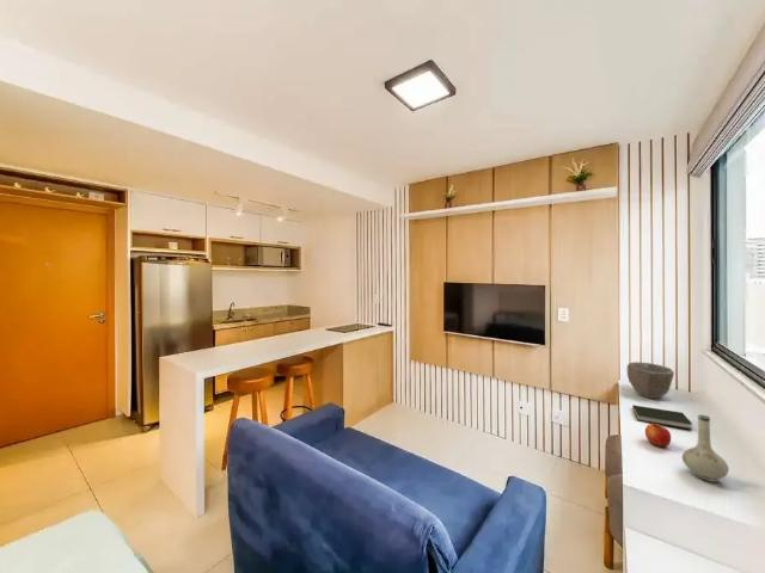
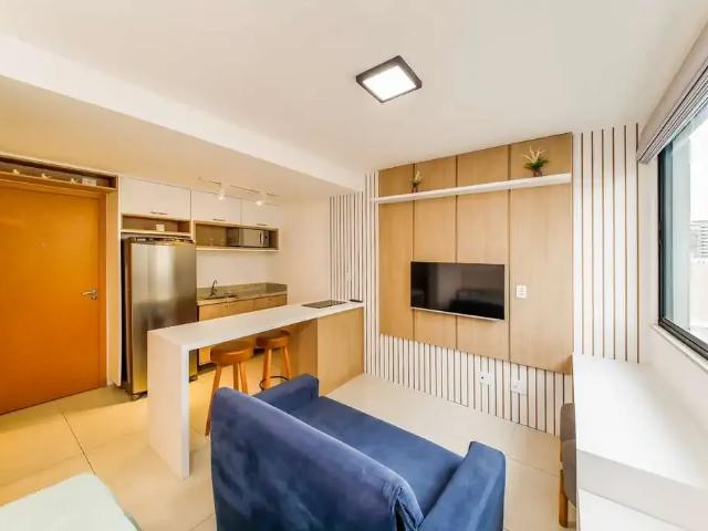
- vase [681,414,730,483]
- bowl [626,361,675,400]
- book [631,405,693,431]
- apple [644,423,672,448]
